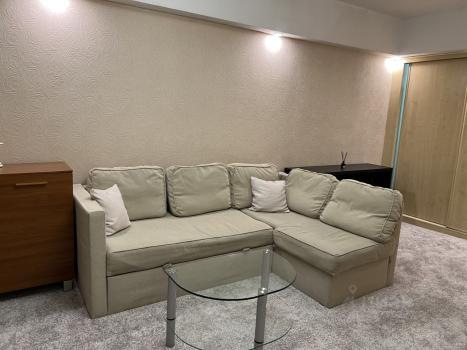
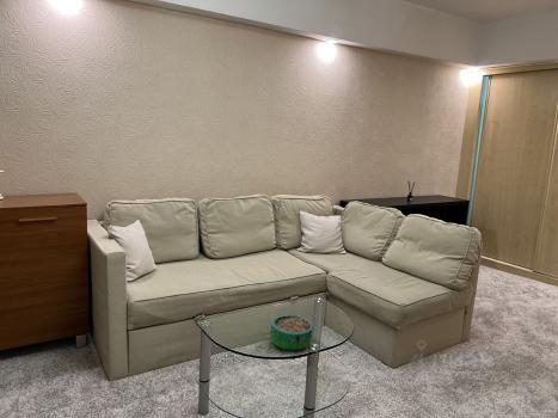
+ decorative bowl [269,314,314,352]
